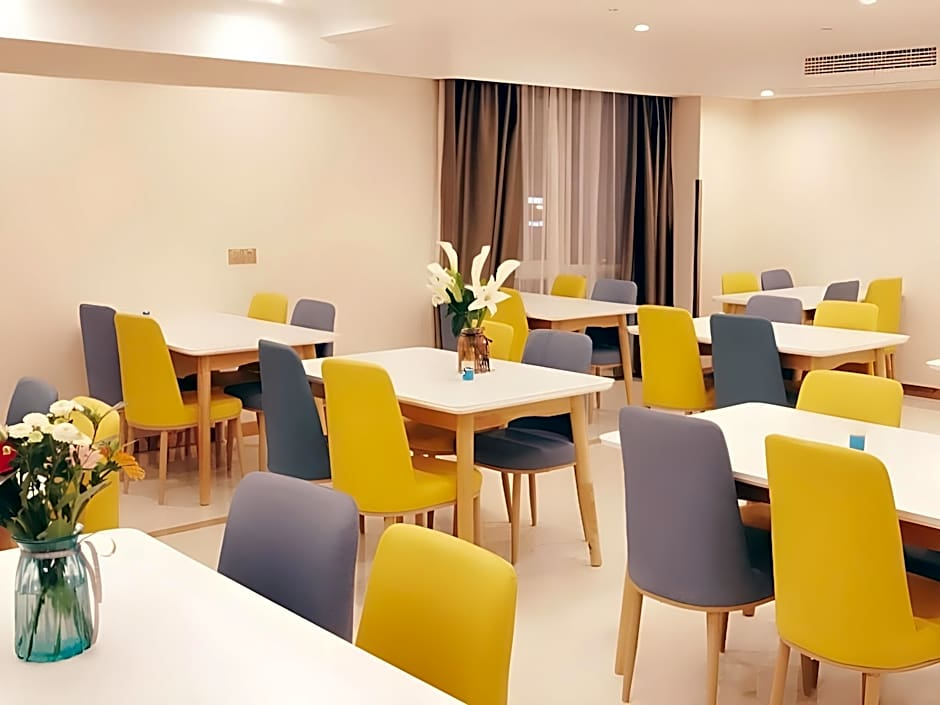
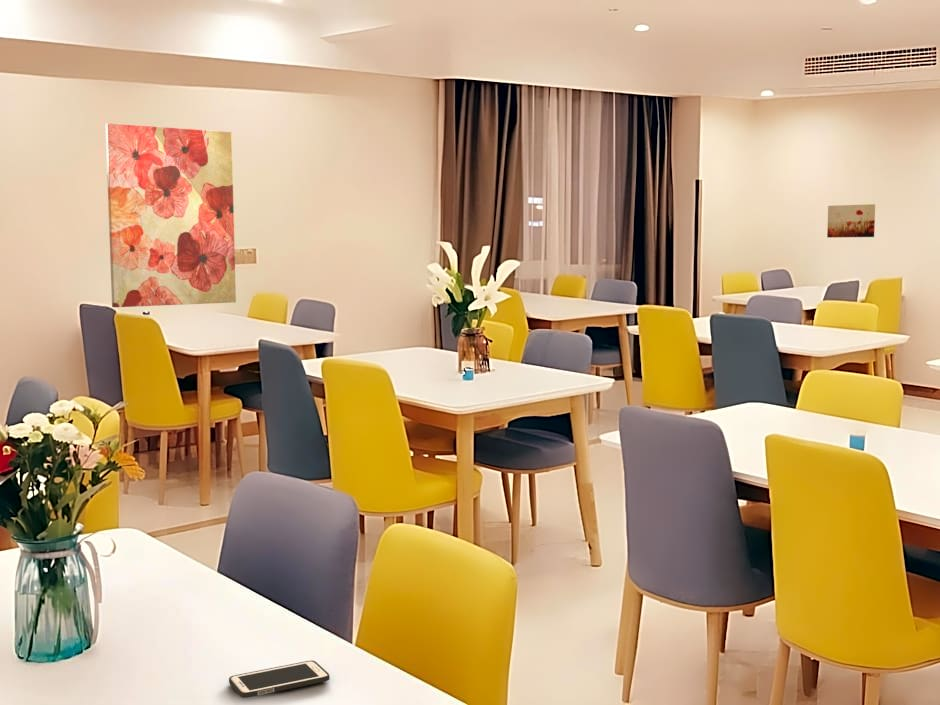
+ wall art [826,203,876,238]
+ cell phone [228,660,331,699]
+ wall art [104,122,237,308]
